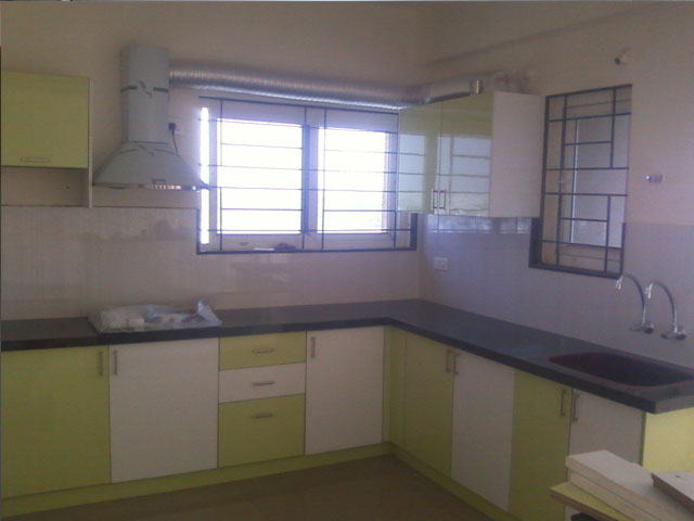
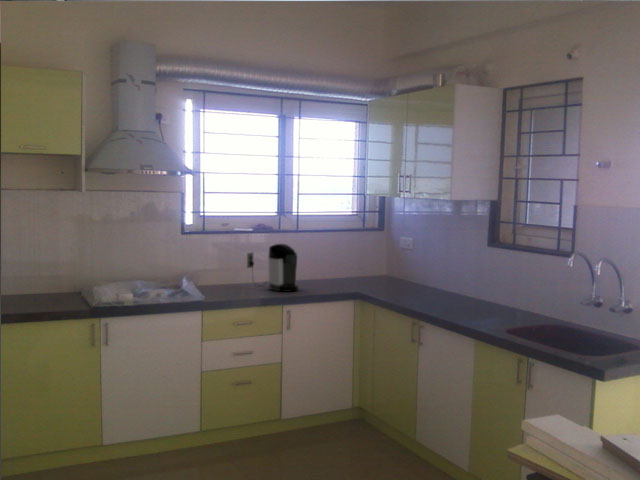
+ coffee maker [246,243,299,293]
